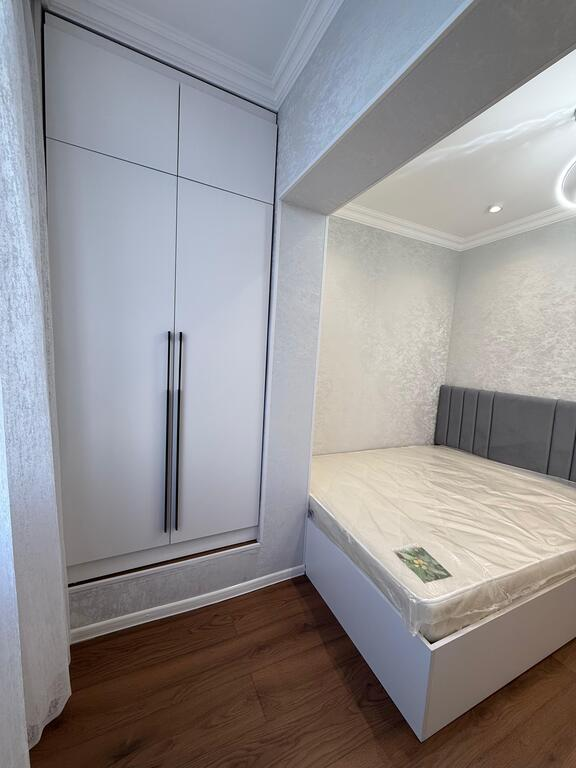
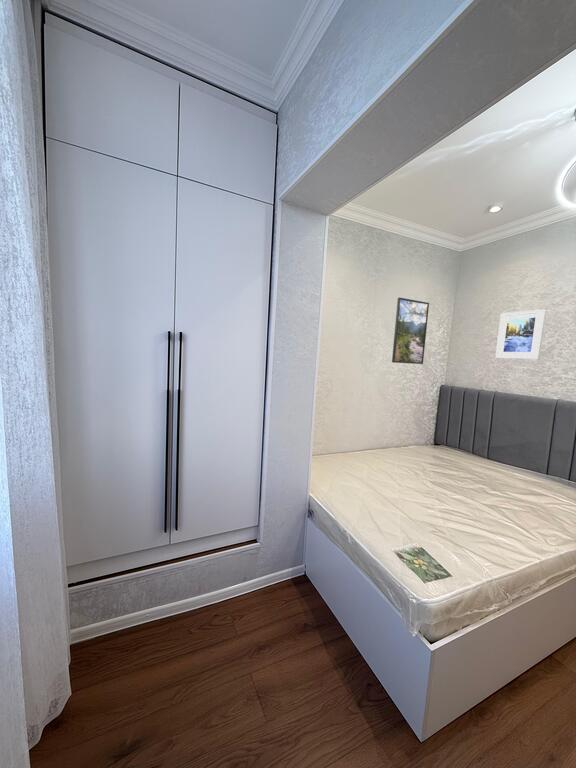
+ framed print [494,308,547,361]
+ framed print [391,296,430,365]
